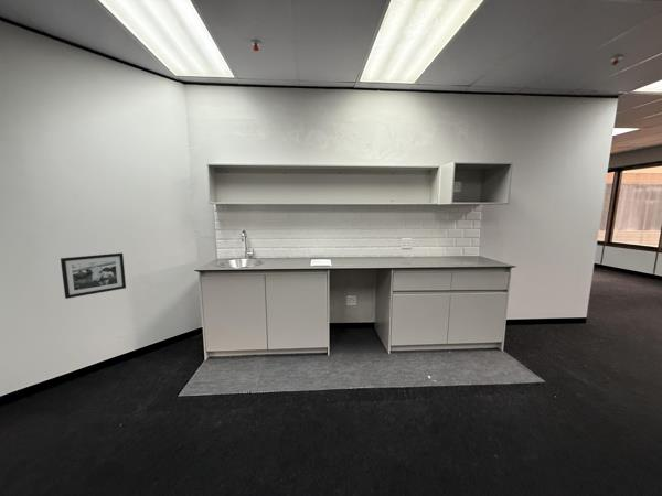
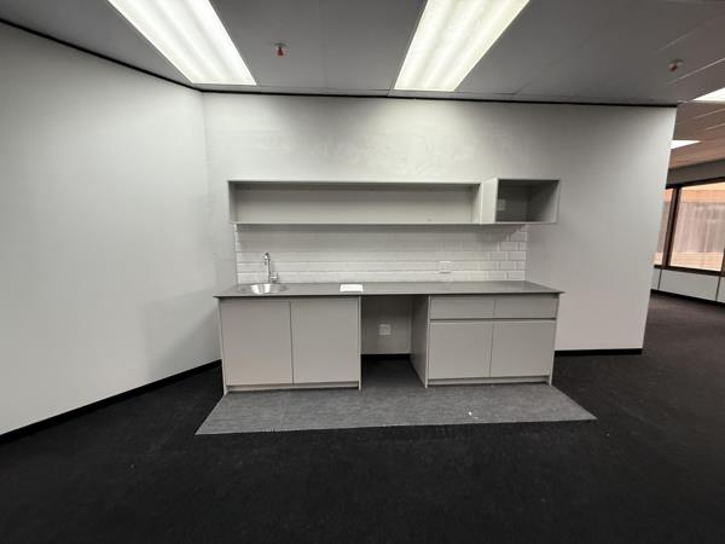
- picture frame [60,251,127,300]
